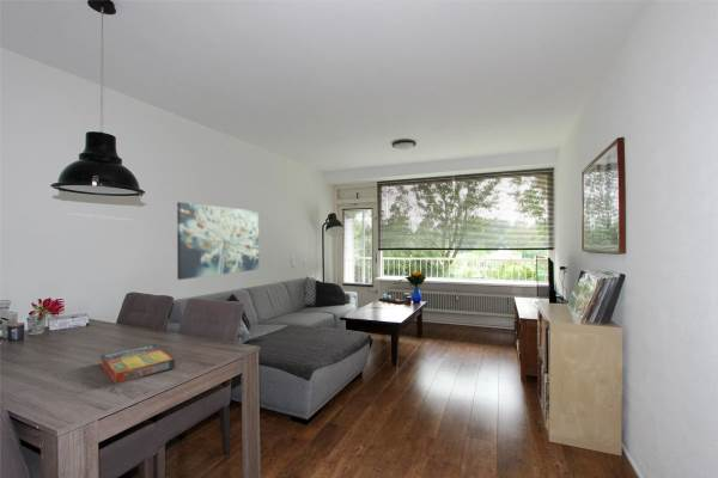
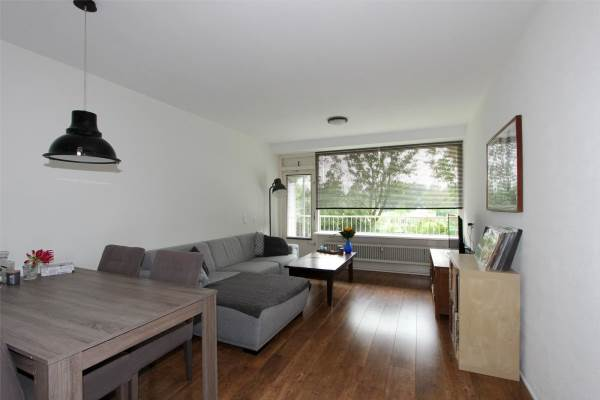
- wall art [176,201,260,281]
- game compilation box [99,343,176,385]
